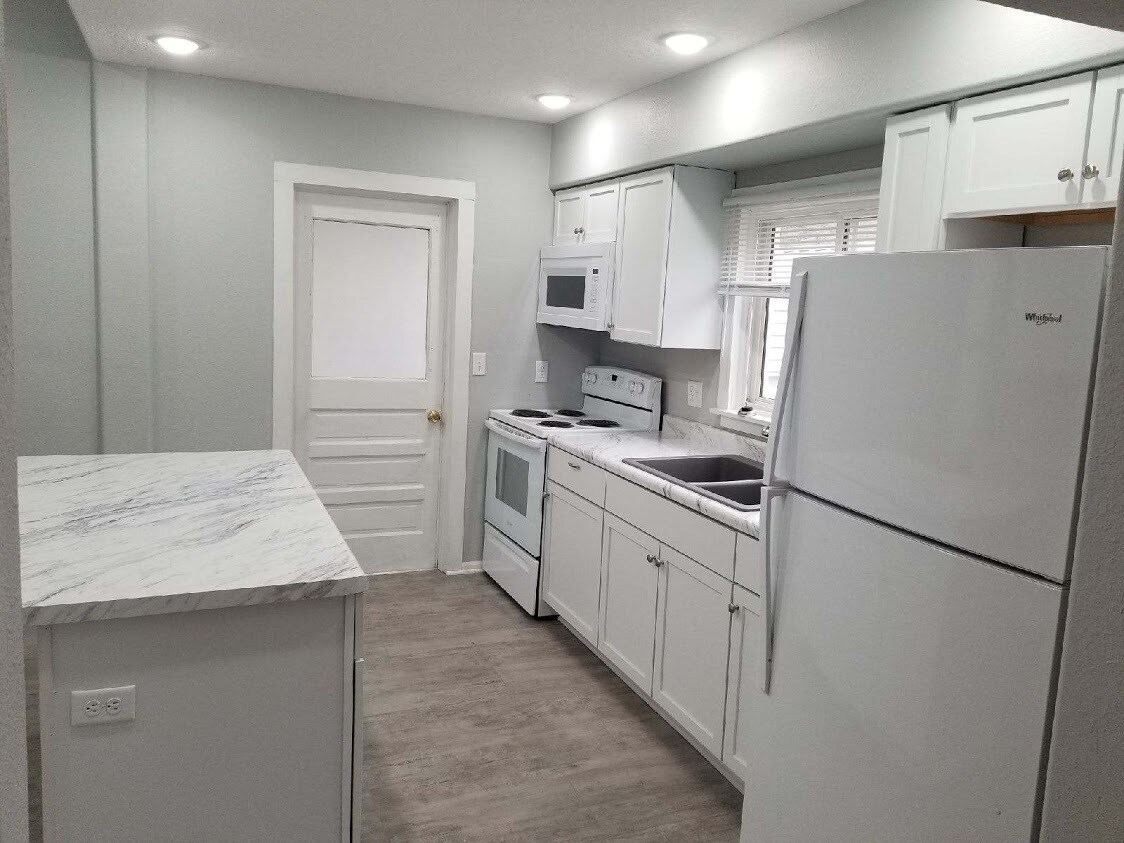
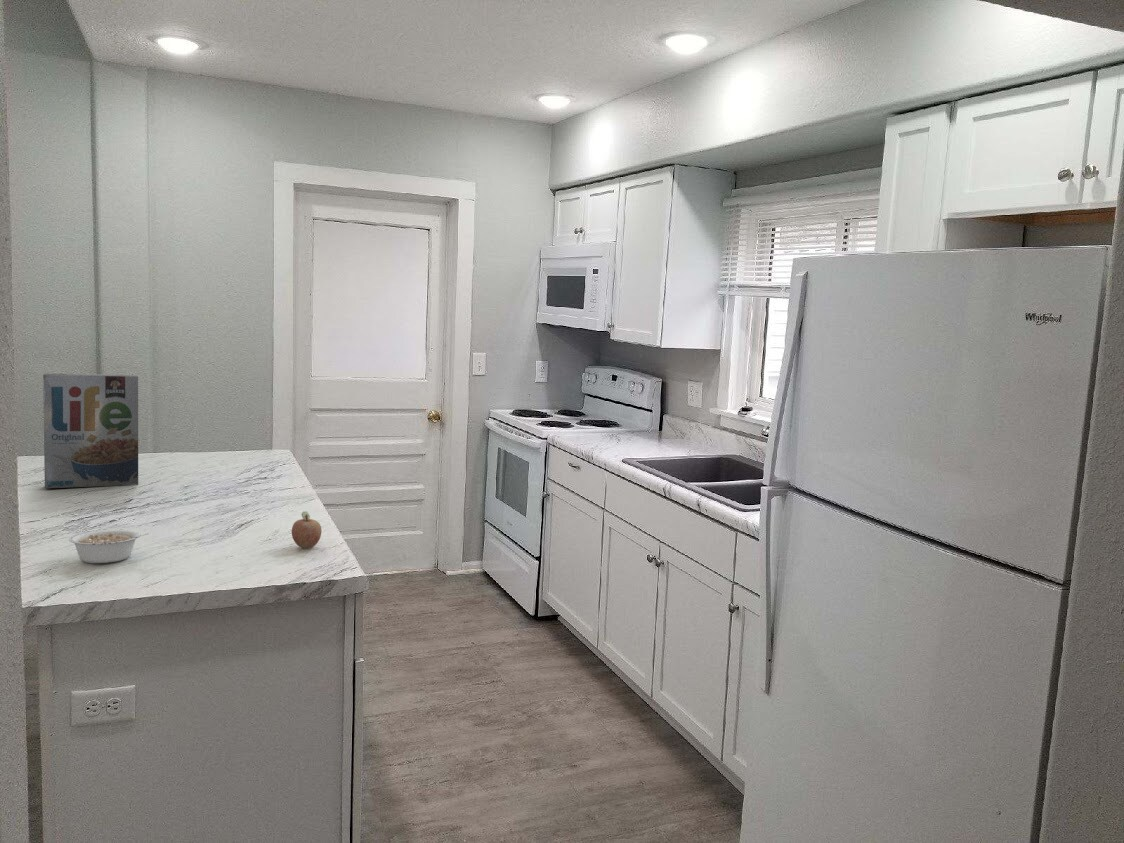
+ fruit [291,510,322,549]
+ legume [68,529,151,564]
+ cereal box [42,373,139,489]
